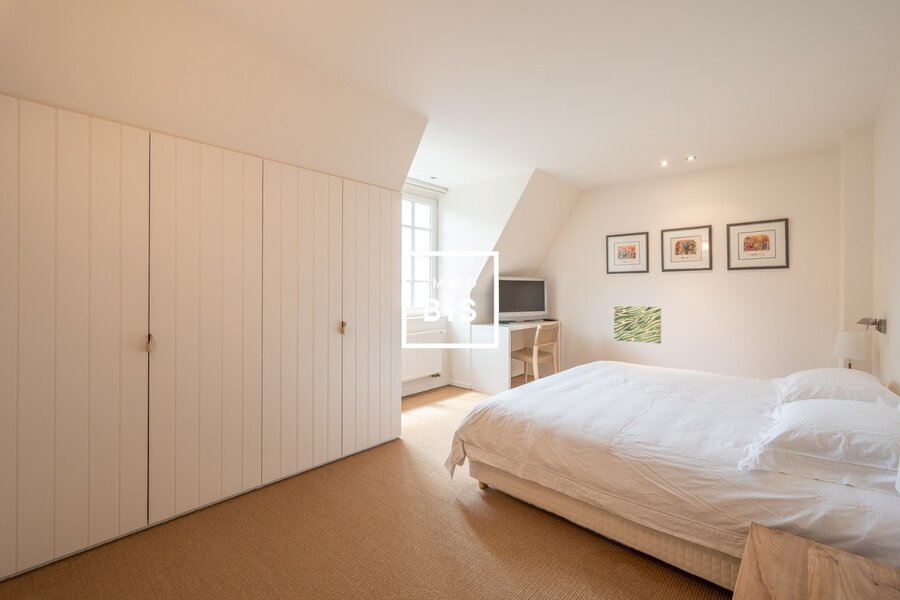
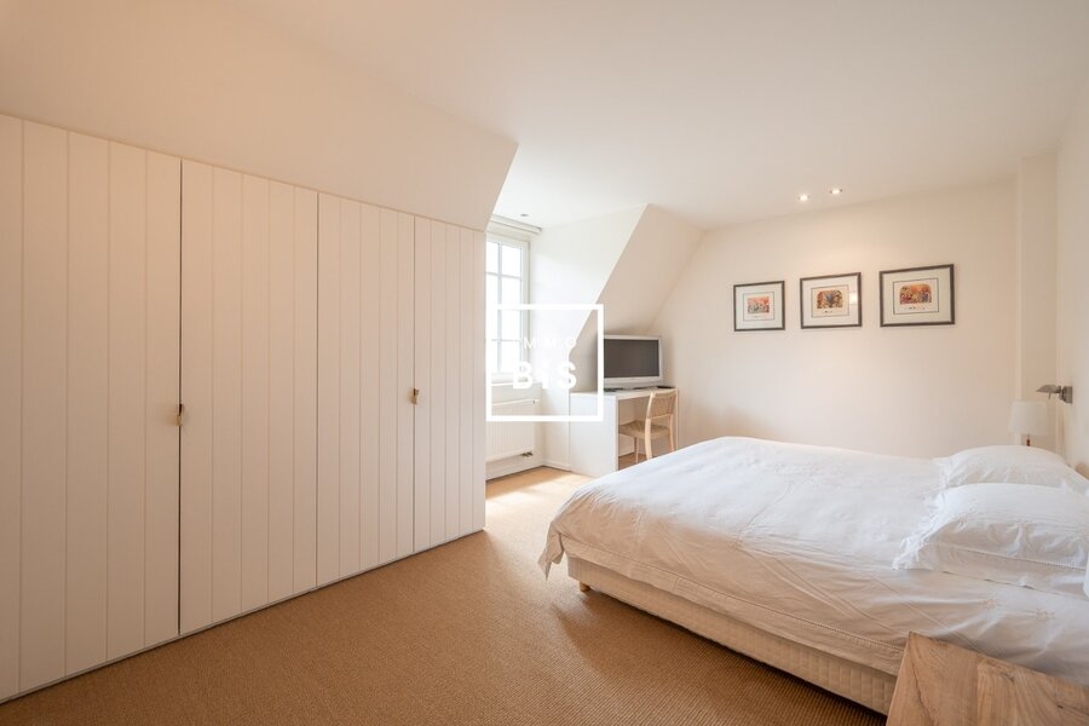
- wall art [613,305,662,344]
